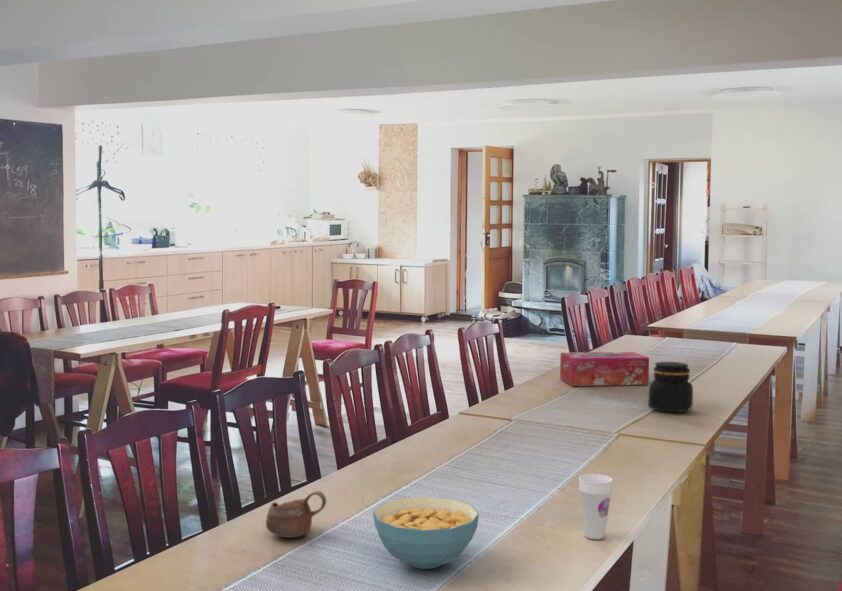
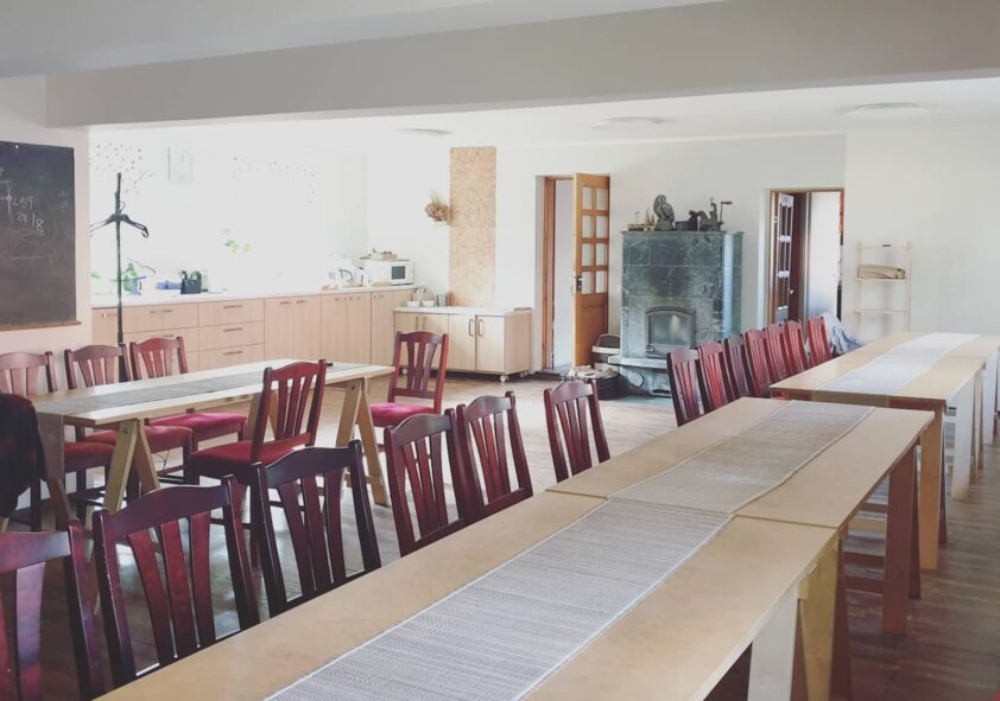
- cup [265,490,327,539]
- tissue box [559,351,650,387]
- jar [647,361,694,413]
- cup [578,473,614,540]
- cereal bowl [372,496,480,570]
